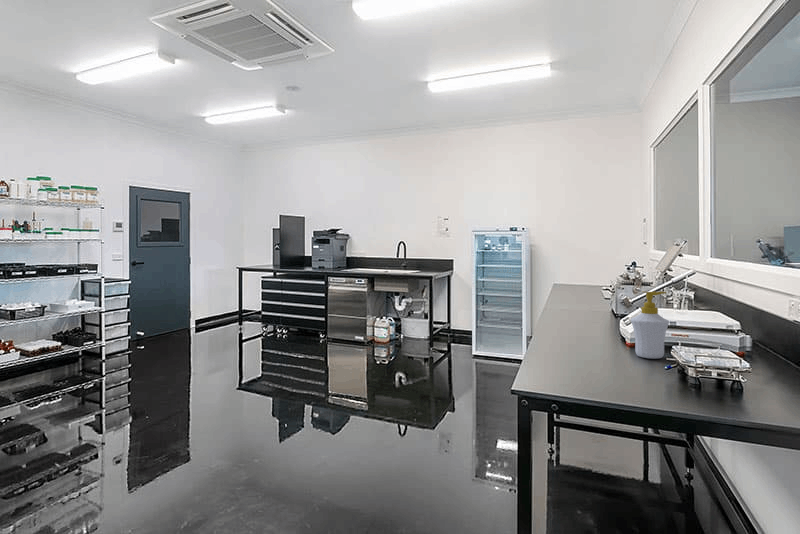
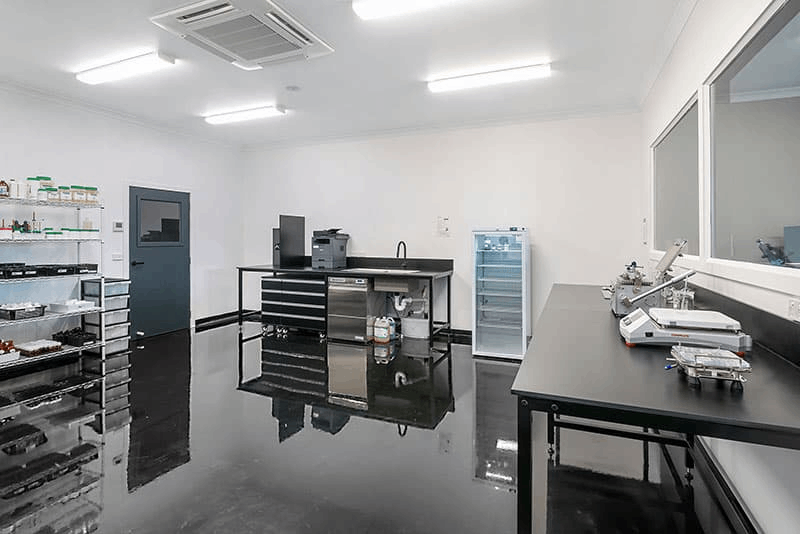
- soap bottle [630,290,670,360]
